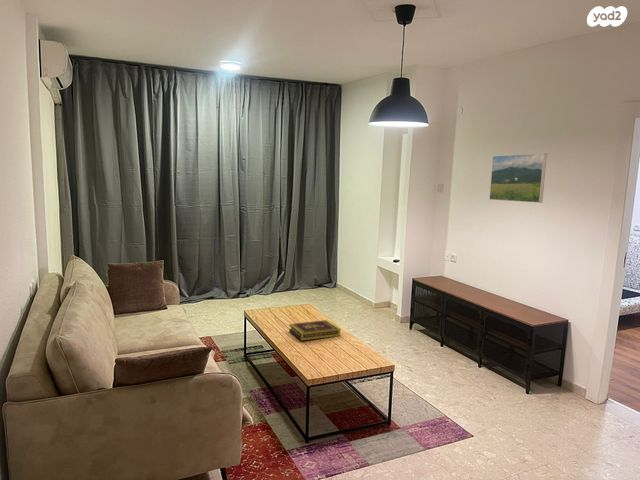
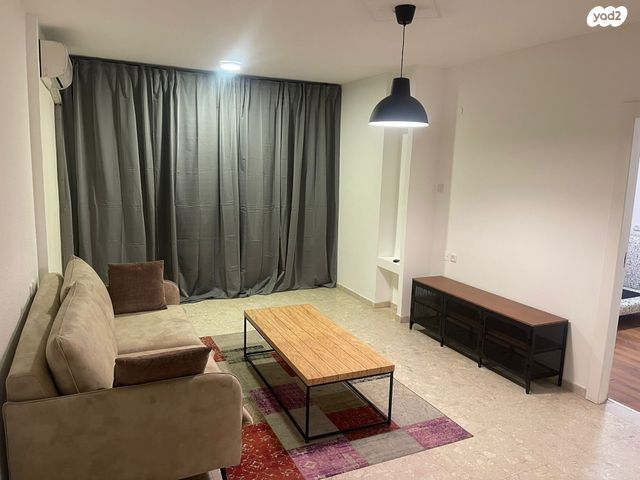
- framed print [488,152,548,204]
- book [288,319,342,341]
